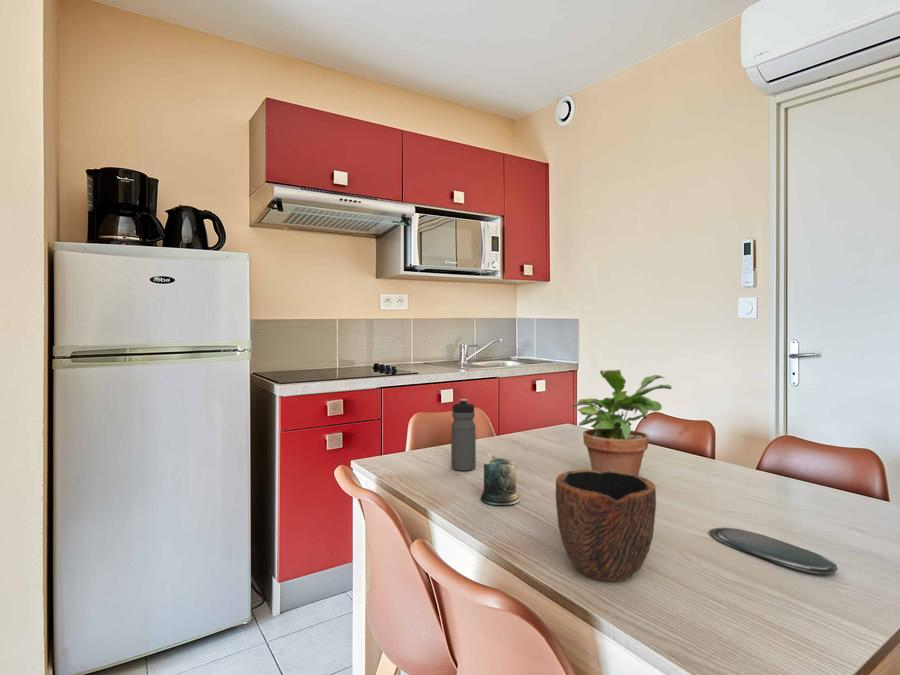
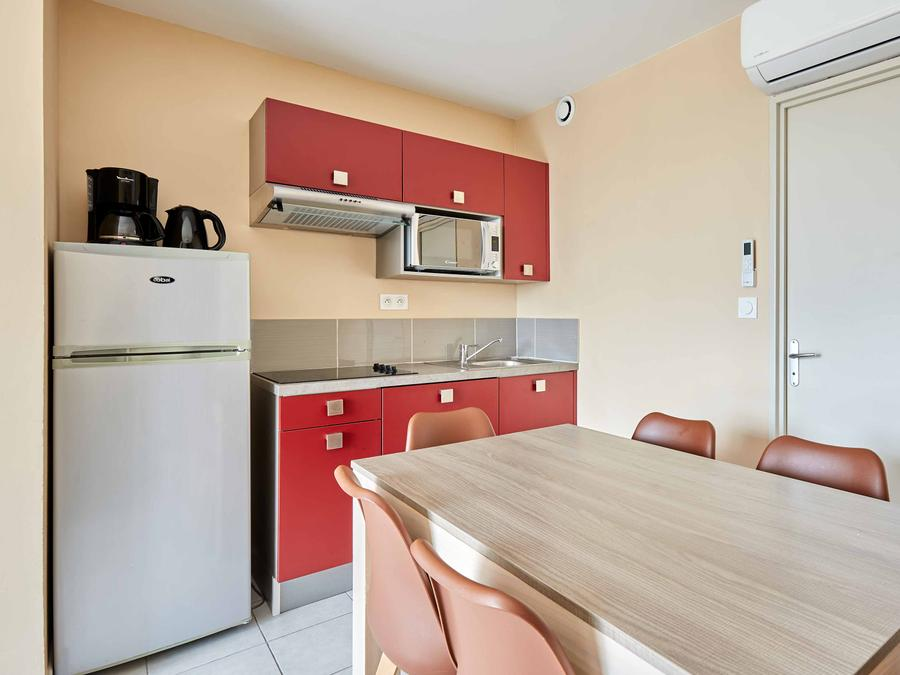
- water bottle [450,398,477,472]
- oval tray [708,527,839,575]
- potted plant [571,369,673,476]
- bowl [555,469,657,582]
- mug [479,456,521,506]
